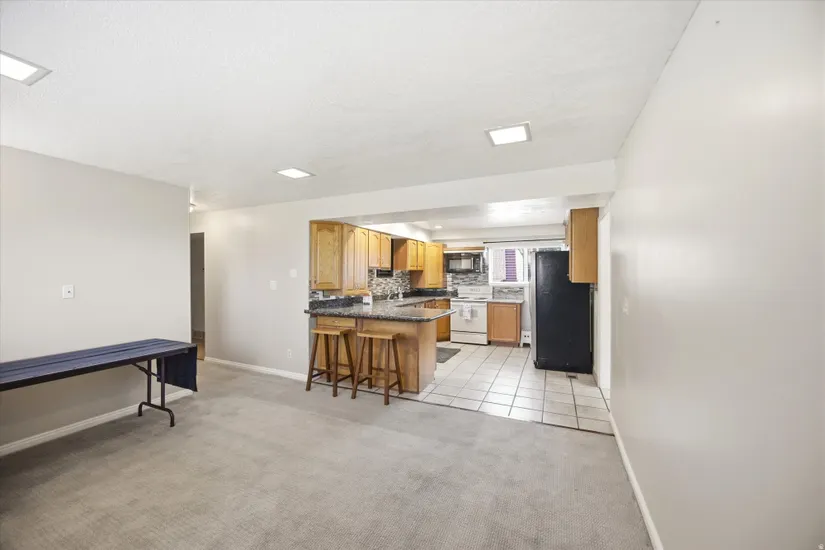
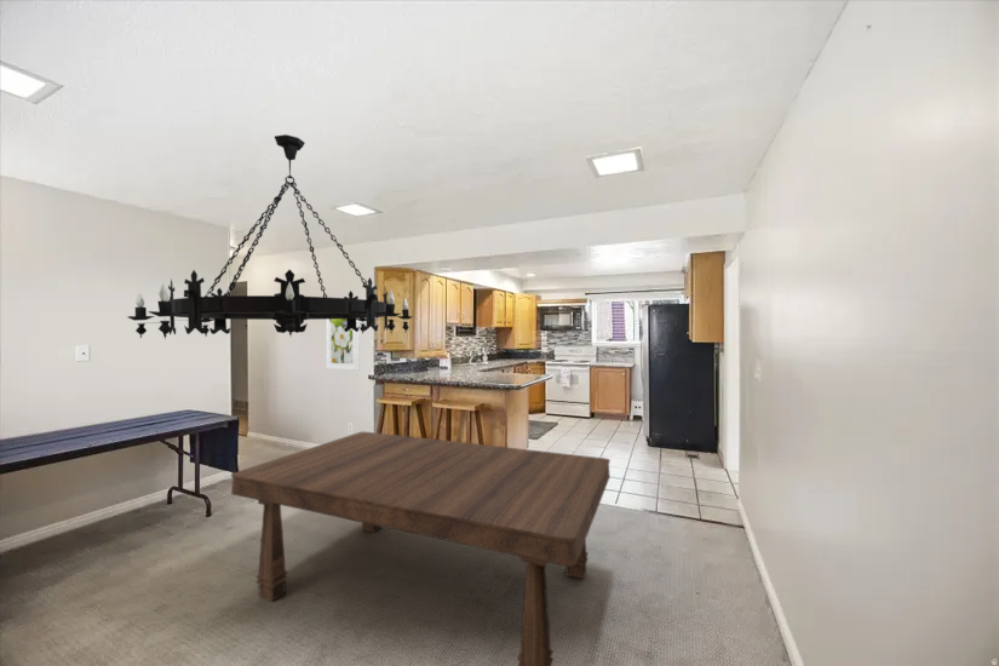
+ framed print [325,318,361,372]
+ dining table [230,431,612,666]
+ chandelier [127,133,414,340]
